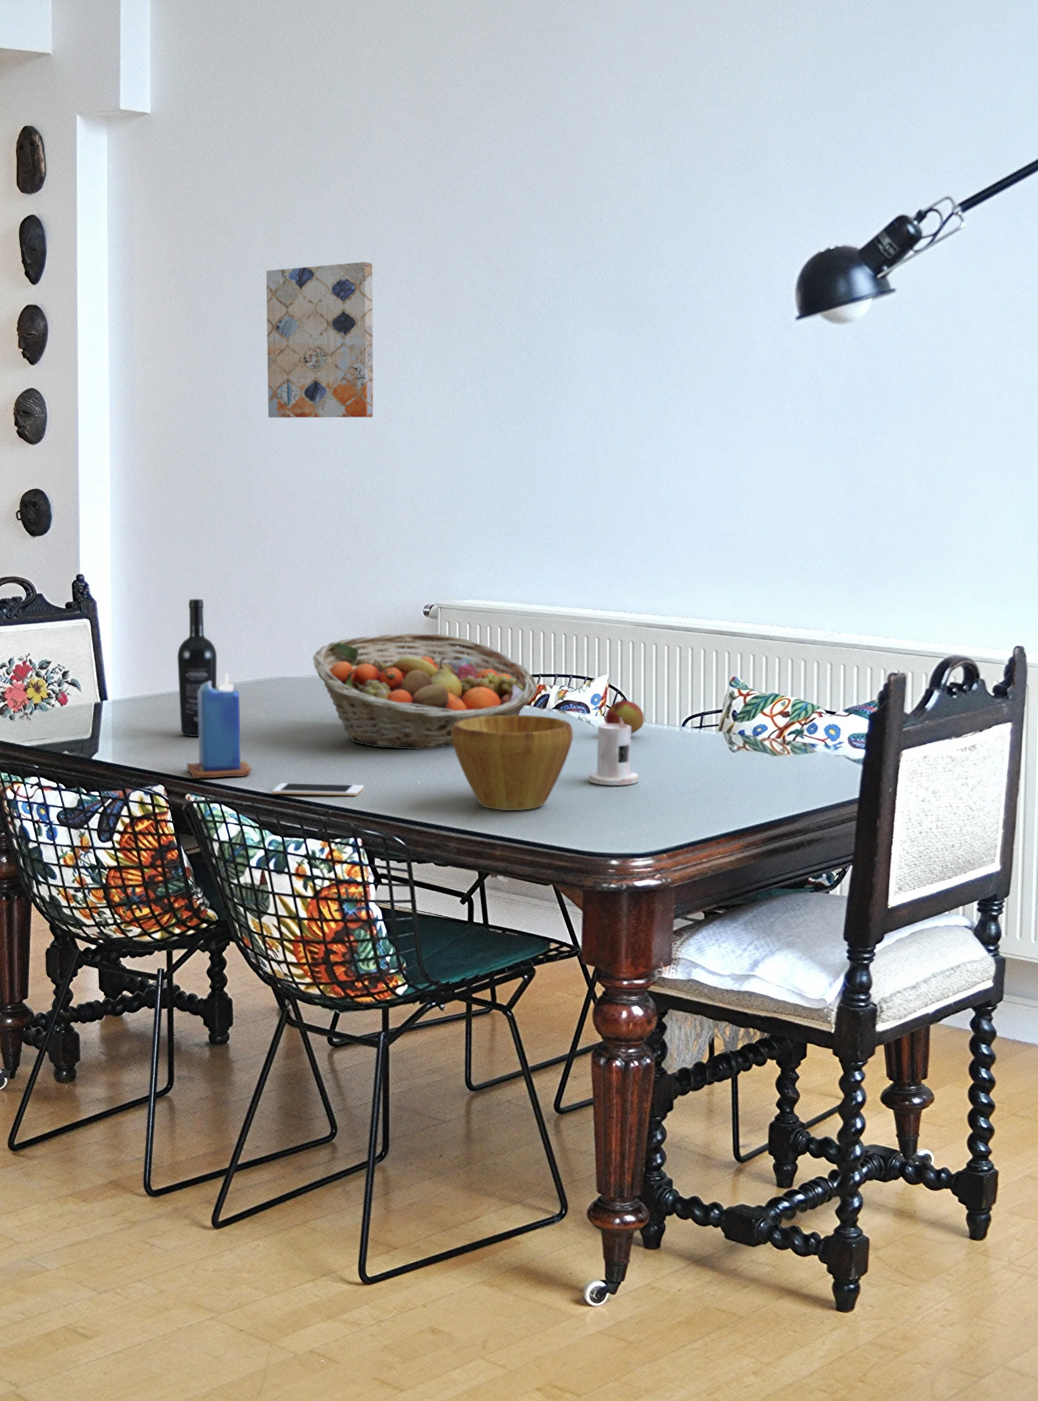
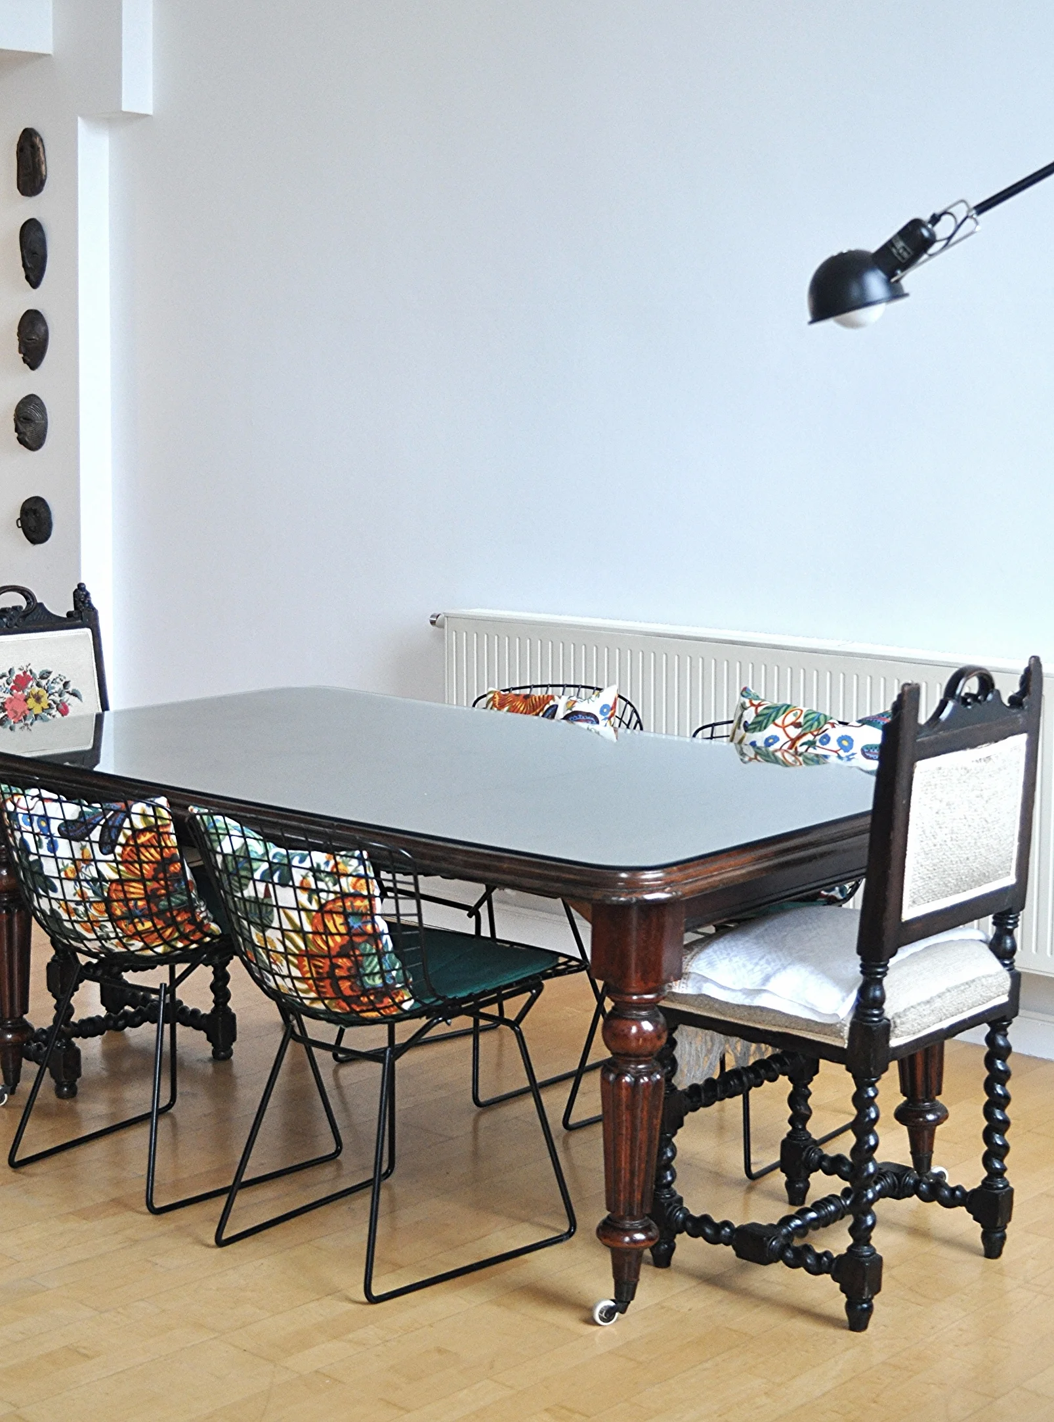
- cell phone [271,782,364,797]
- wall art [266,262,374,418]
- fruit basket [312,632,538,750]
- candle [588,718,639,786]
- apple [605,699,645,734]
- wine bottle [177,599,217,738]
- bowl [451,715,574,811]
- candle [186,672,252,779]
